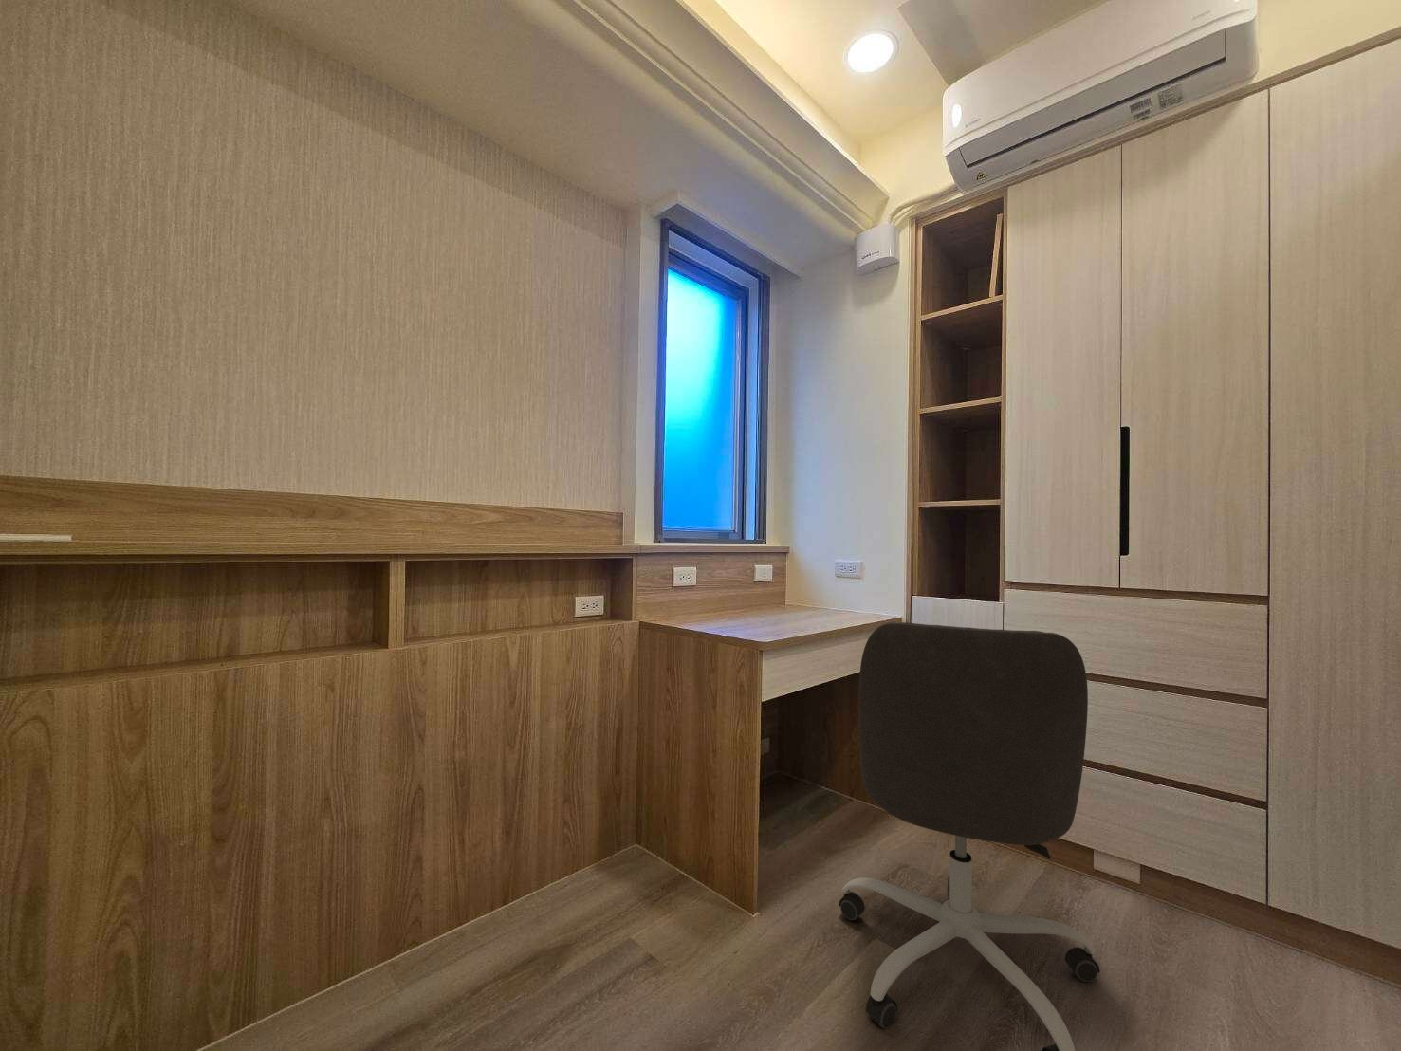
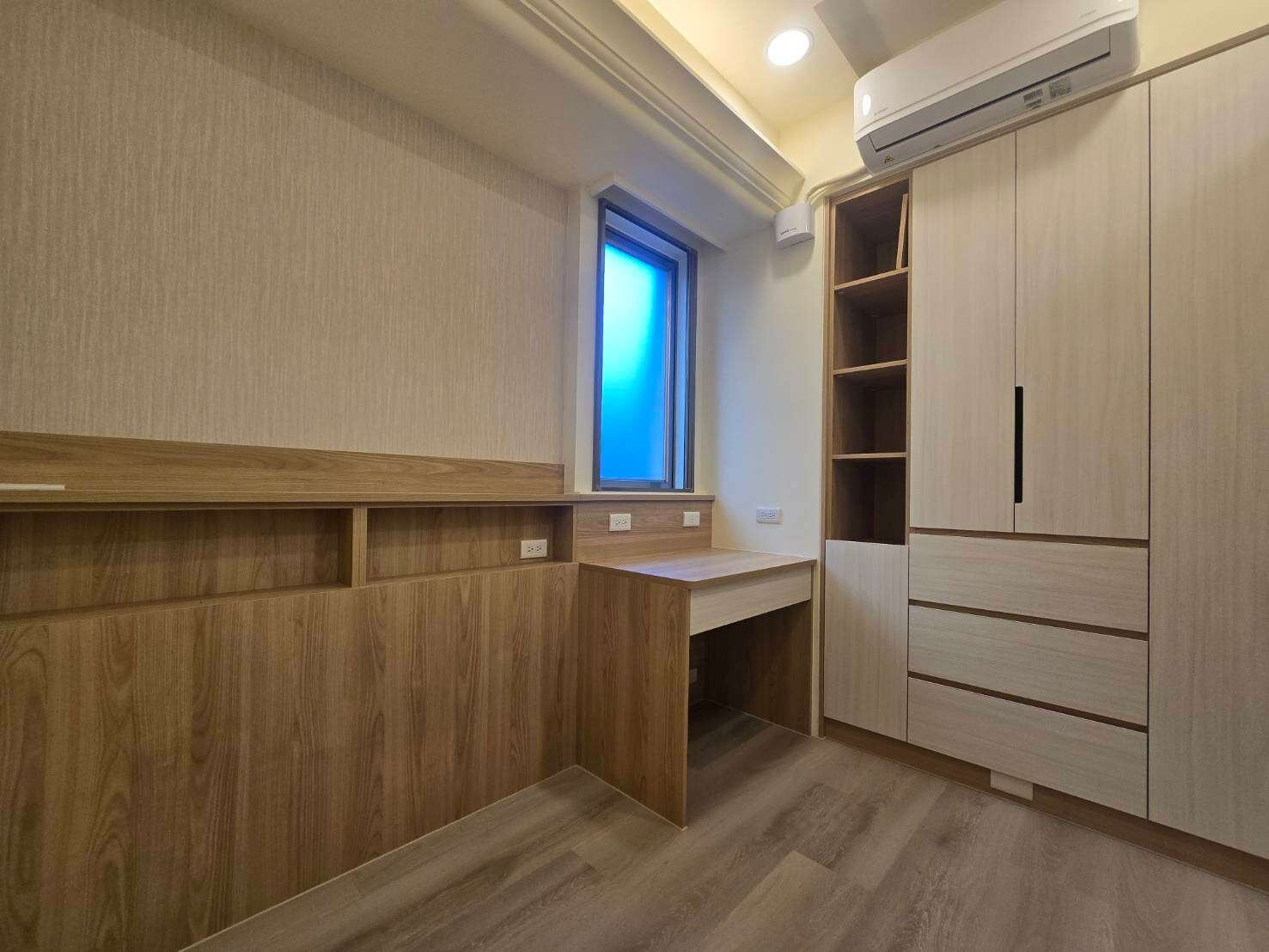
- office chair [838,622,1102,1051]
